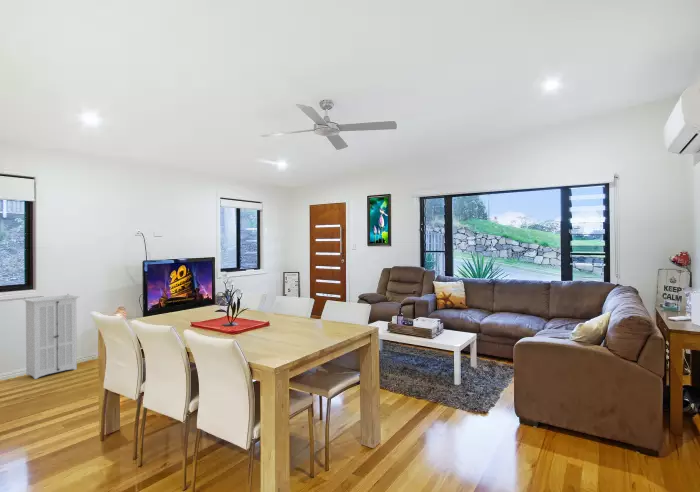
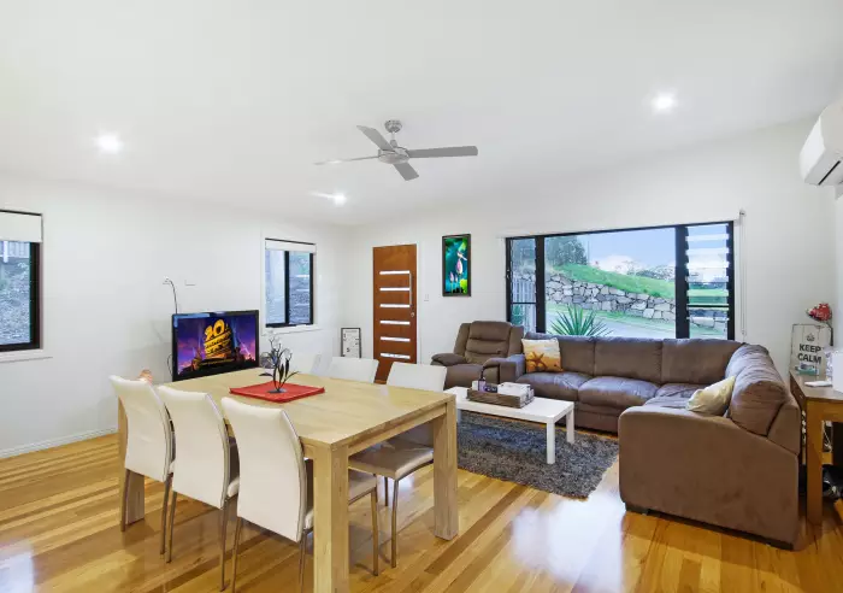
- storage cabinet [22,294,80,380]
